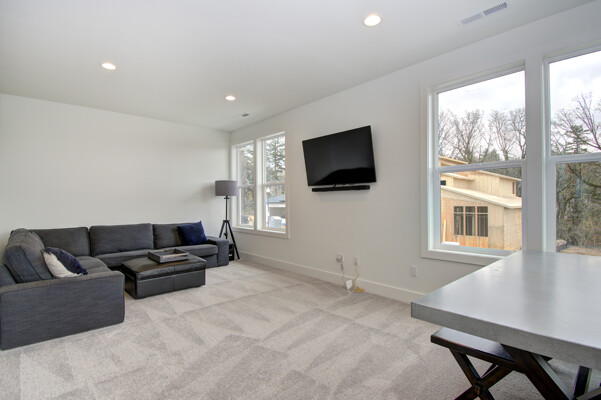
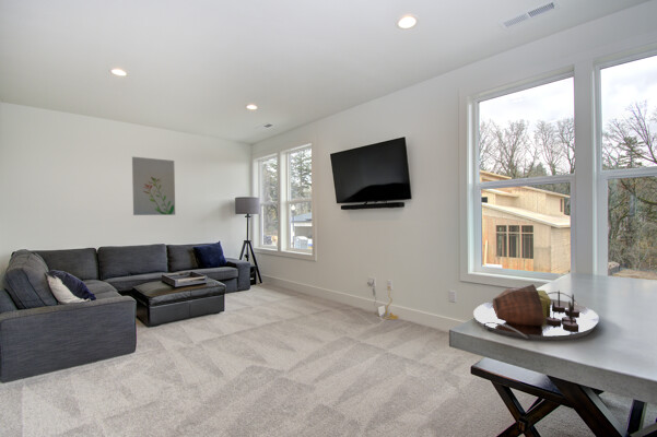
+ serving tray [472,283,600,341]
+ wall art [131,155,176,216]
